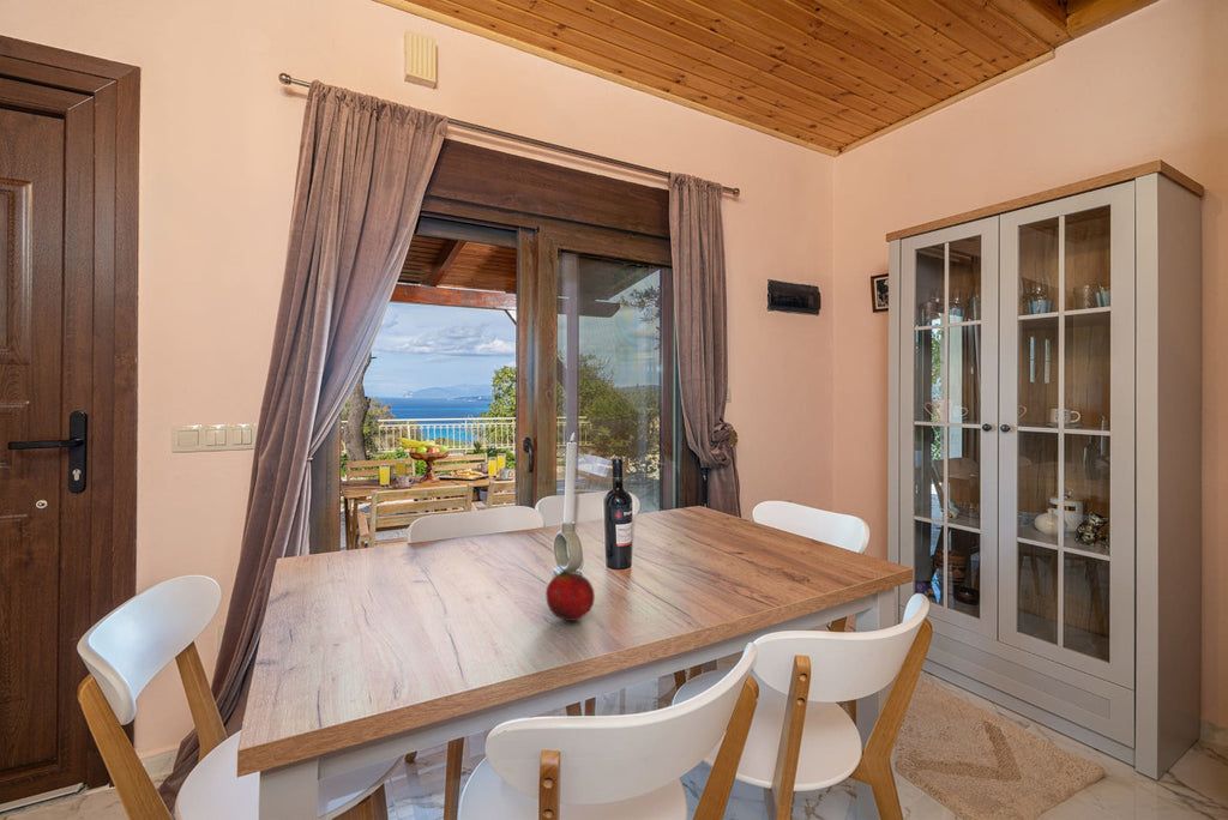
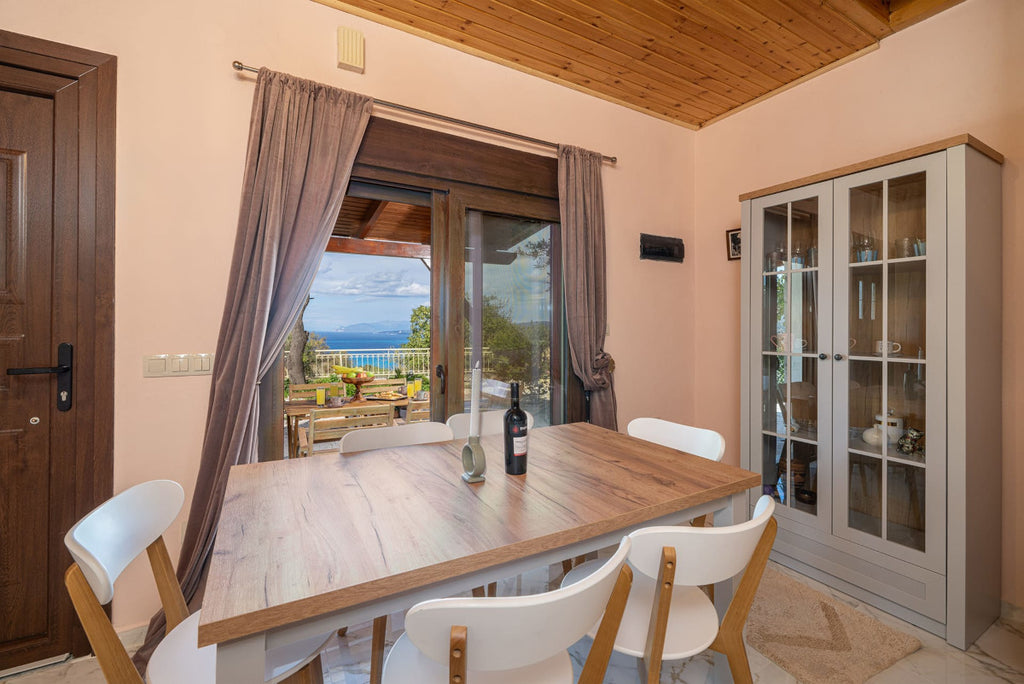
- fruit [544,569,596,622]
